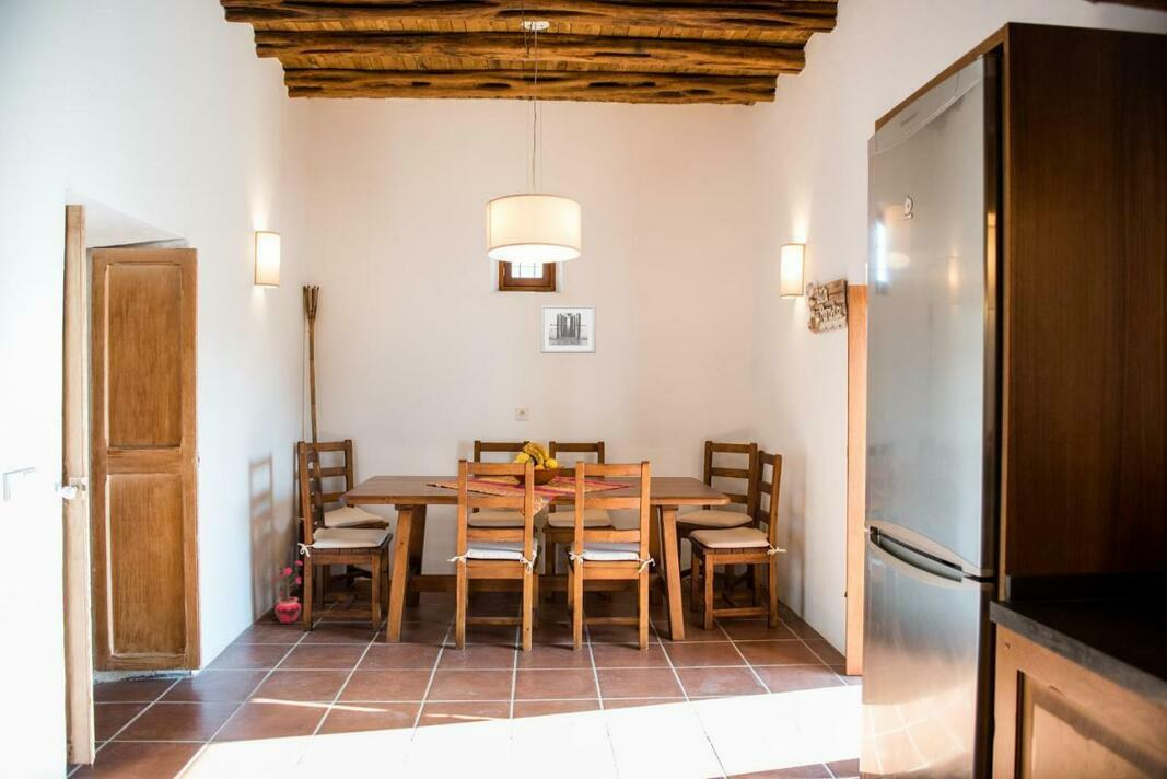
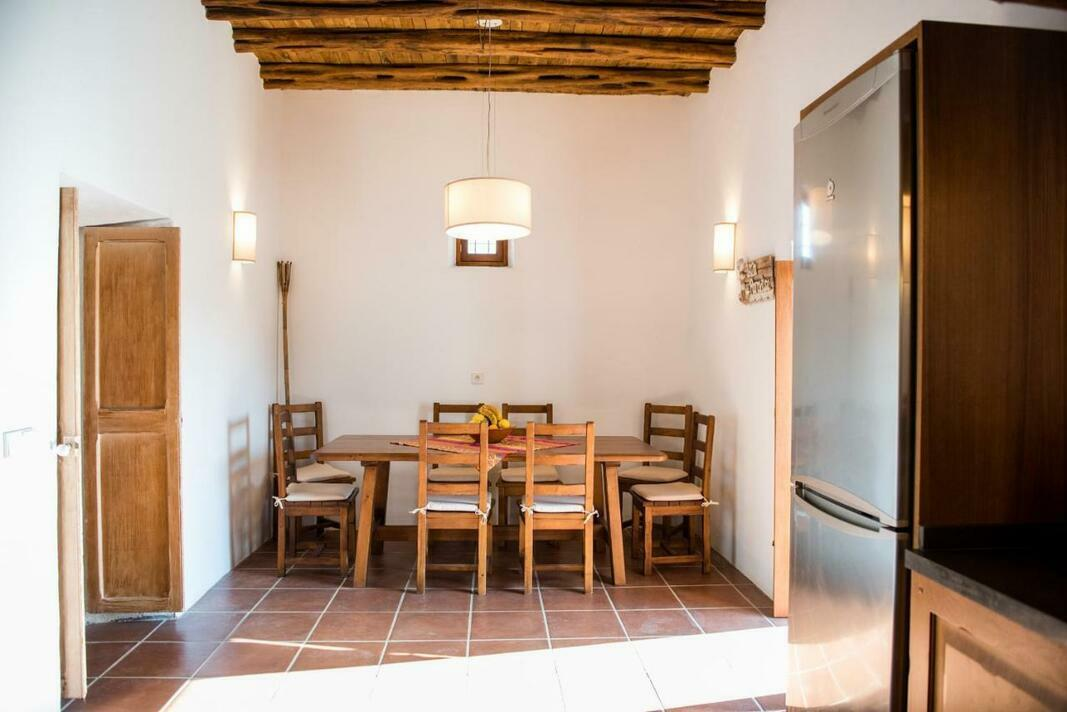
- wall art [539,304,597,354]
- potted plant [271,560,303,625]
